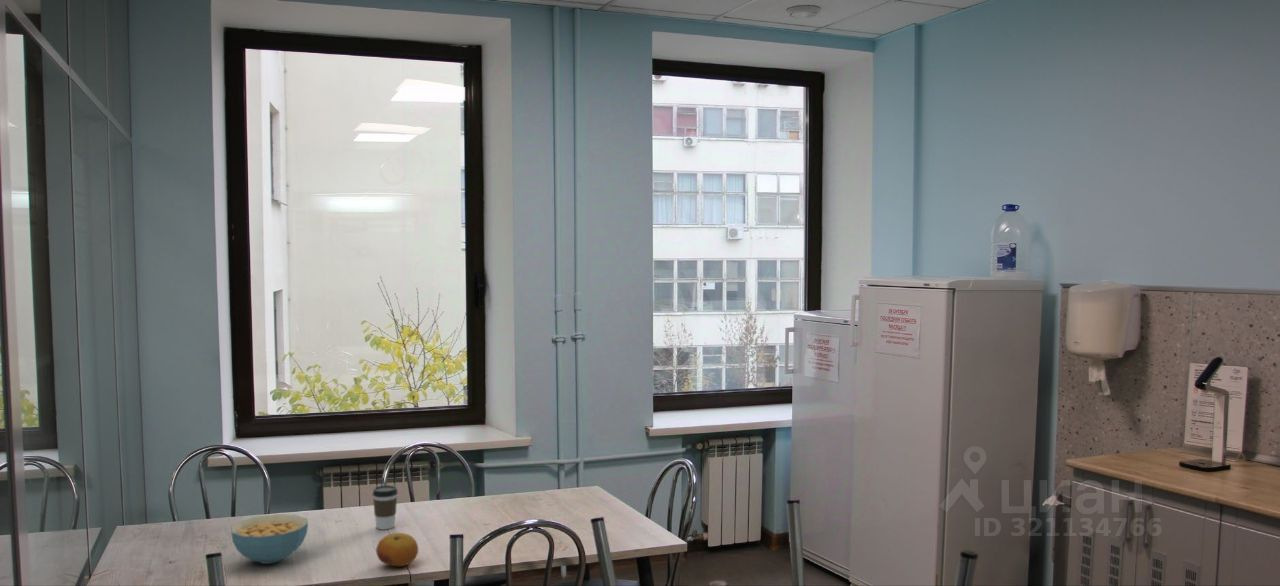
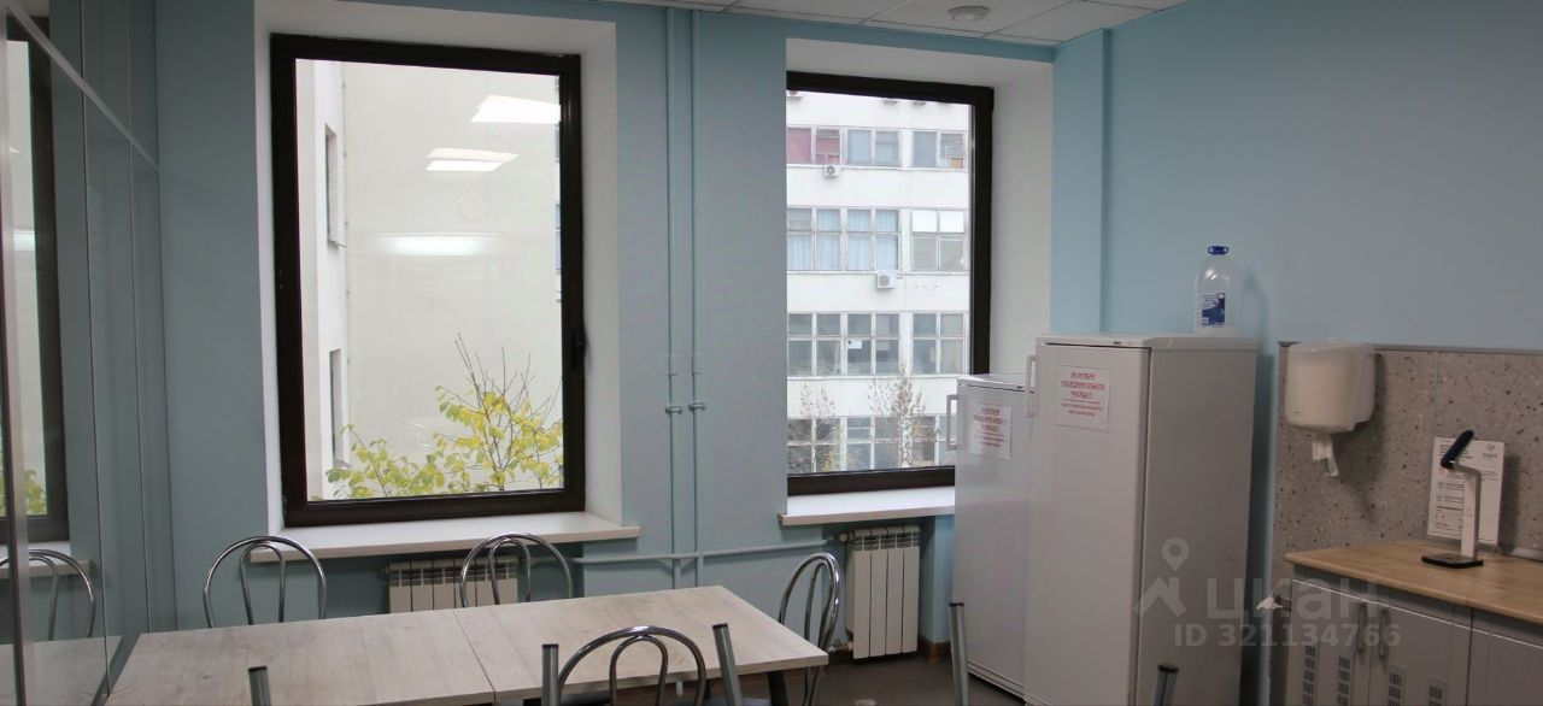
- fruit [375,532,419,567]
- cereal bowl [230,513,309,565]
- coffee cup [372,484,399,531]
